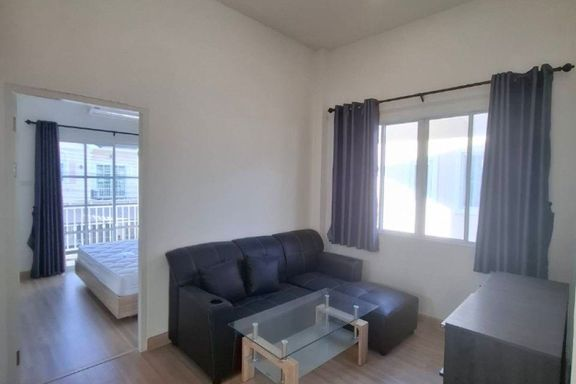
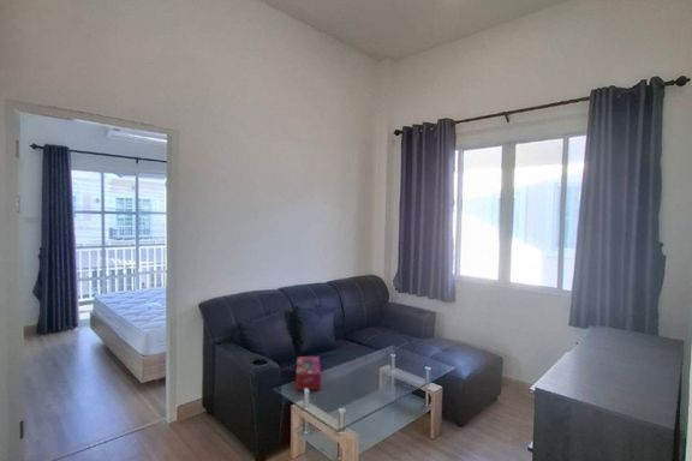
+ tissue box [294,355,322,391]
